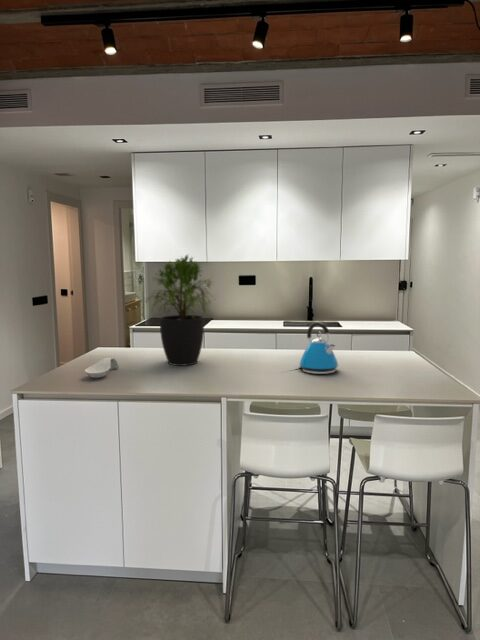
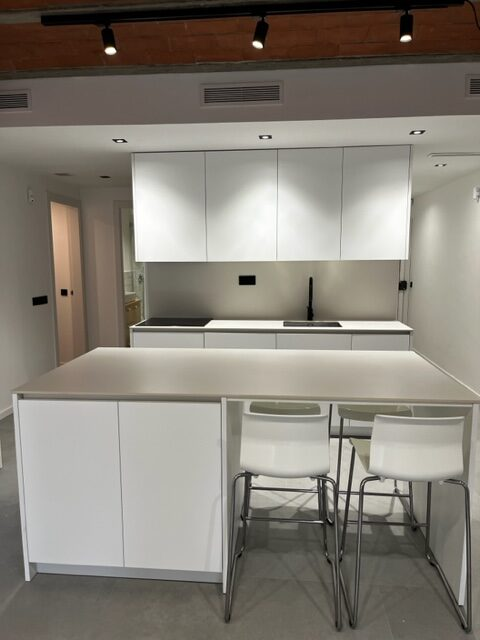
- kettle [298,321,339,375]
- spoon rest [84,357,120,379]
- potted plant [142,253,217,367]
